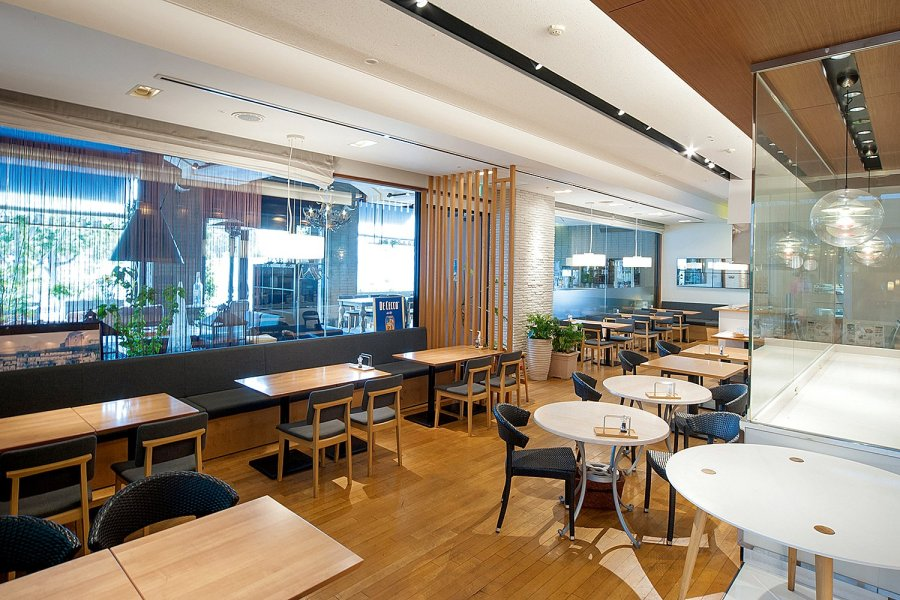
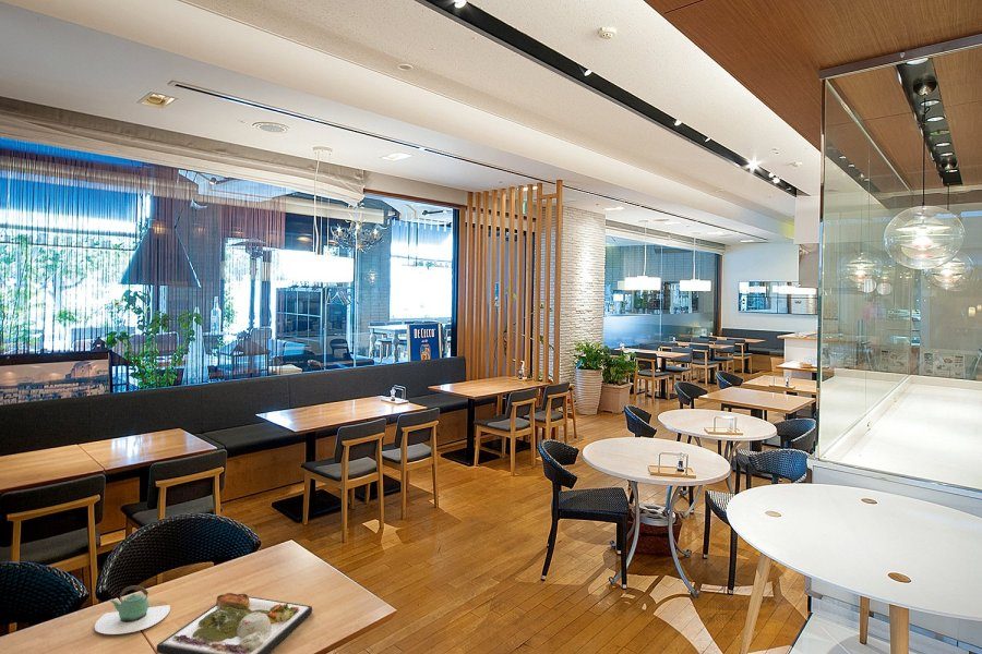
+ dinner plate [156,592,313,654]
+ teapot [94,584,171,635]
